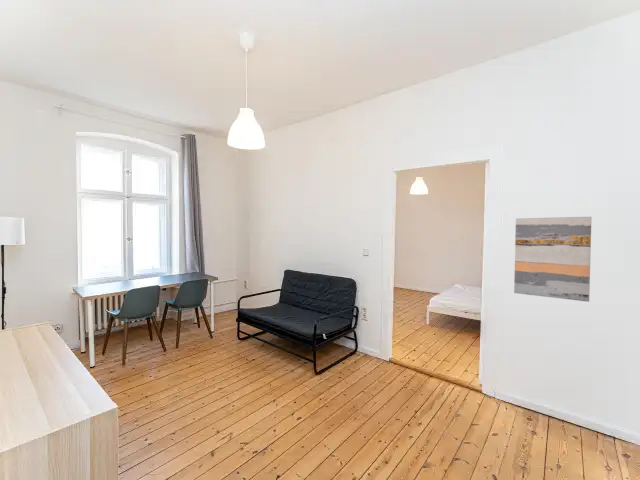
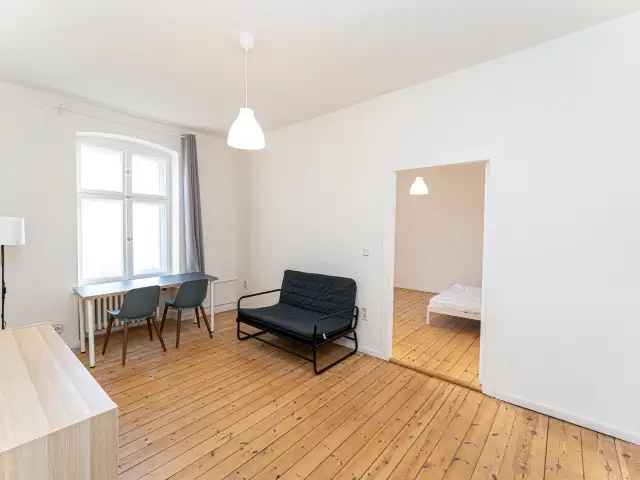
- wall art [513,216,593,303]
